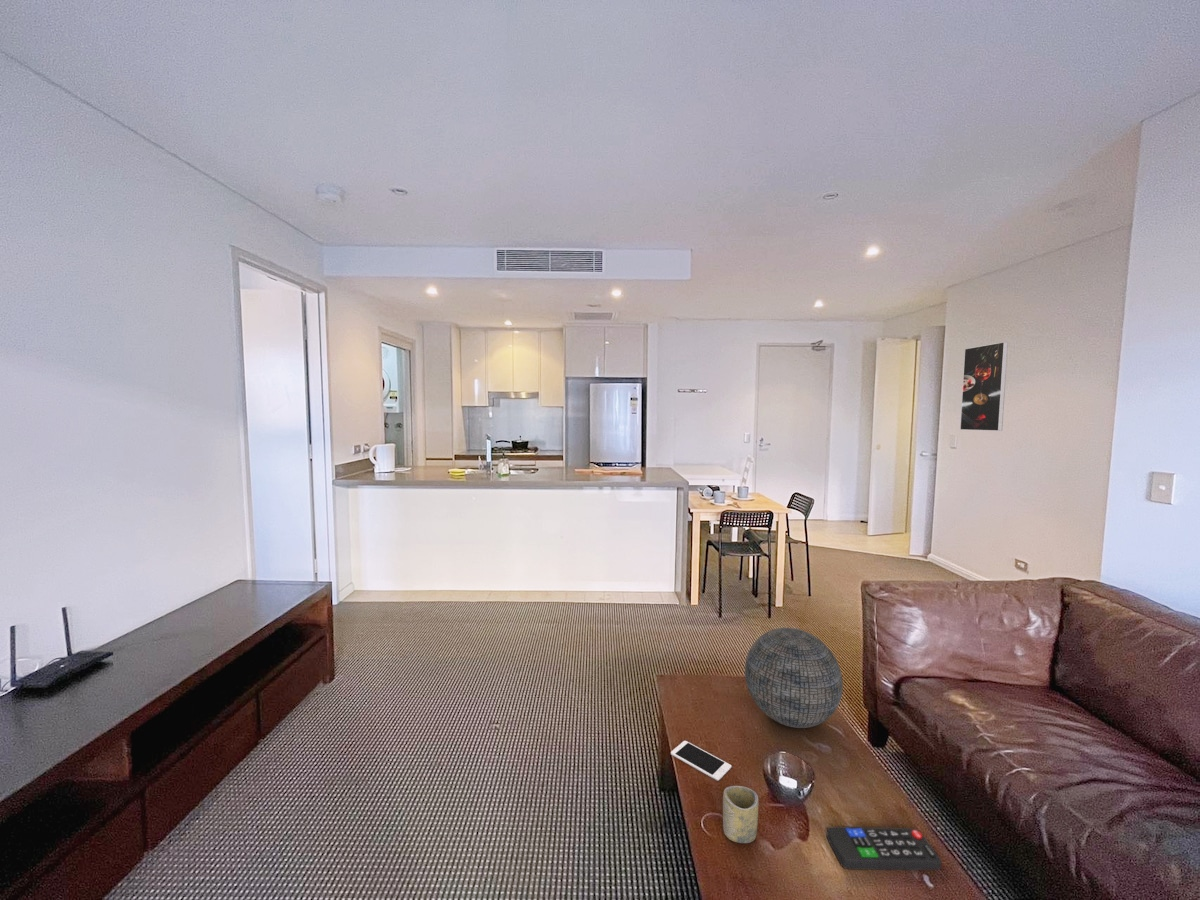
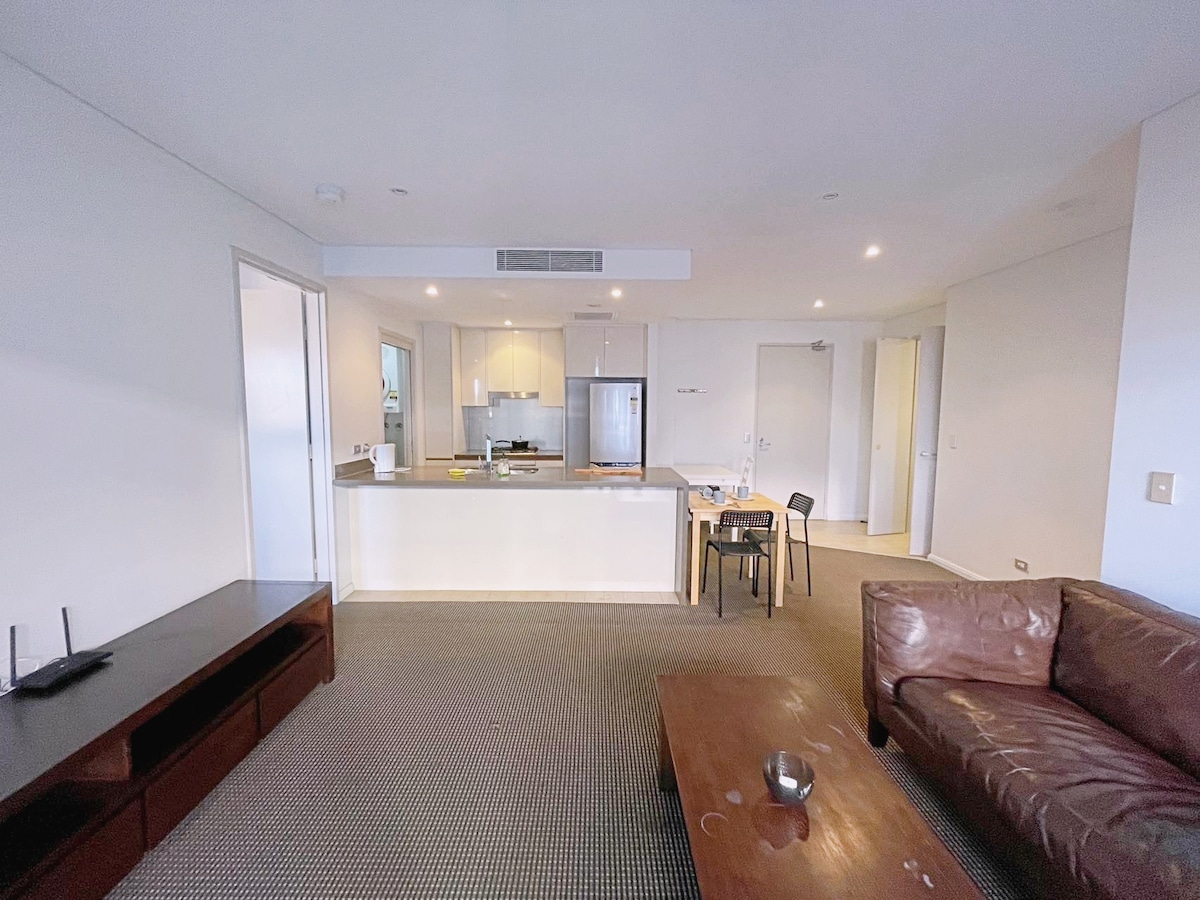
- remote control [826,826,942,871]
- cup [722,785,760,844]
- decorative orb [744,627,844,729]
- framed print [959,341,1009,432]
- cell phone [670,740,732,782]
